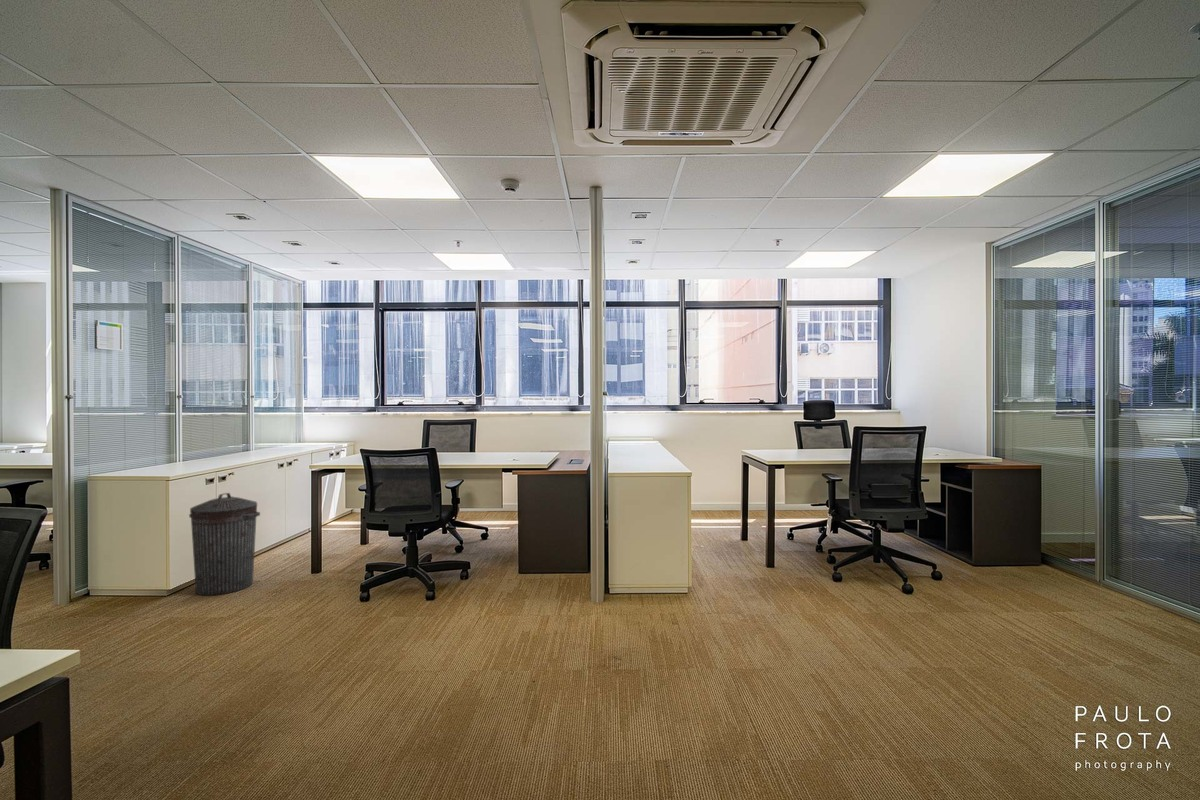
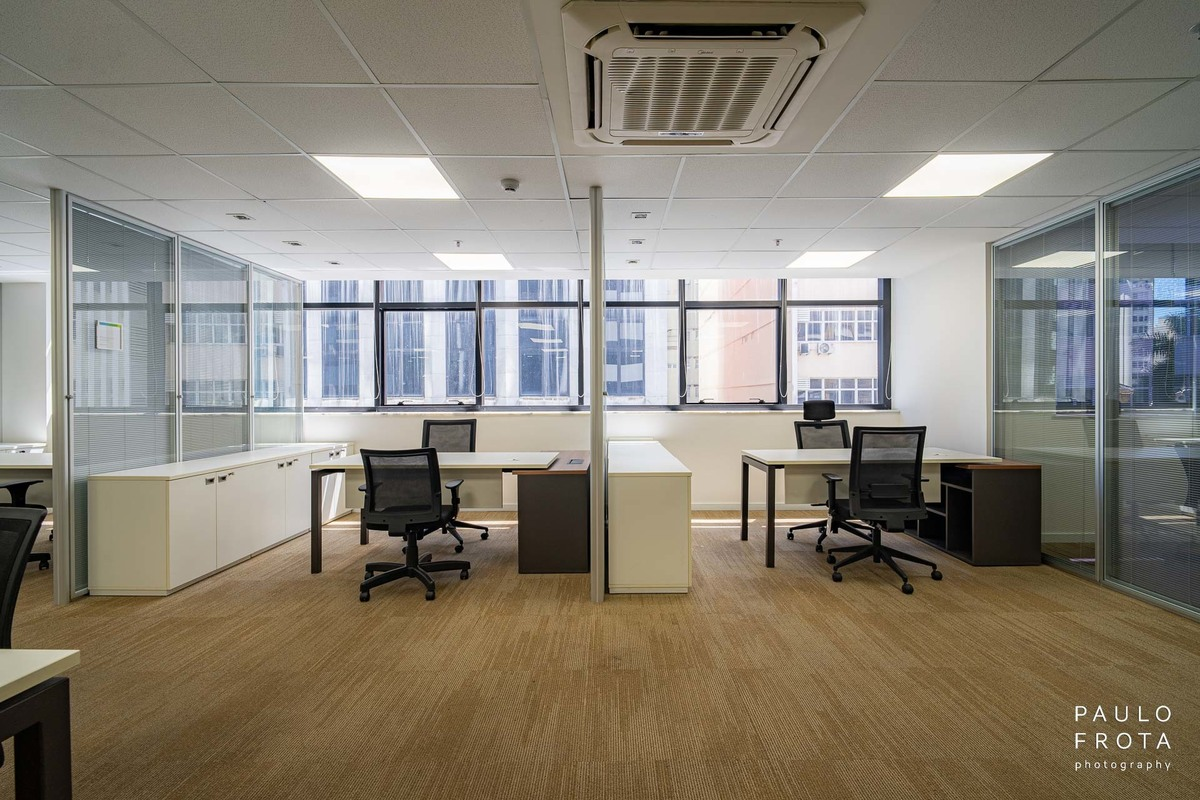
- trash can [188,492,261,597]
